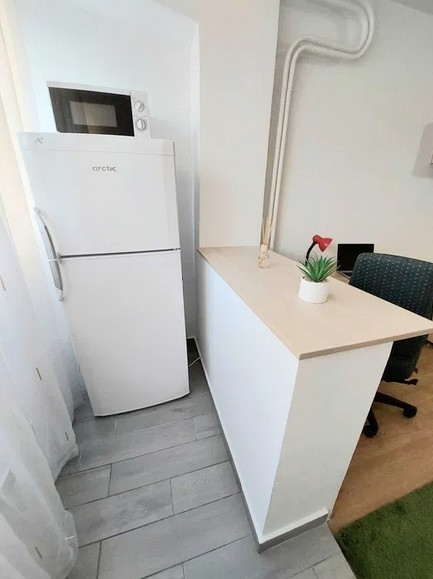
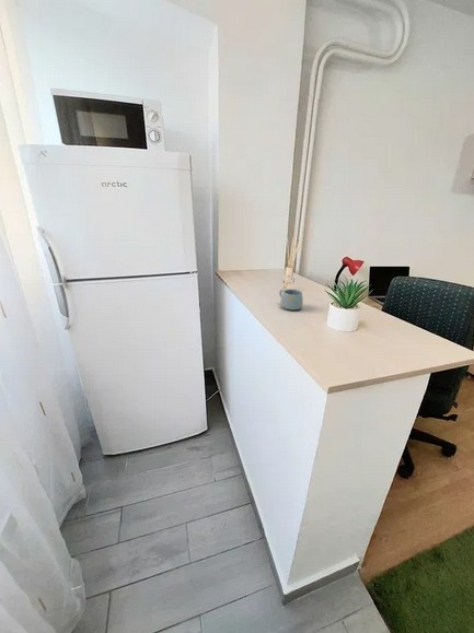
+ mug [278,288,304,312]
